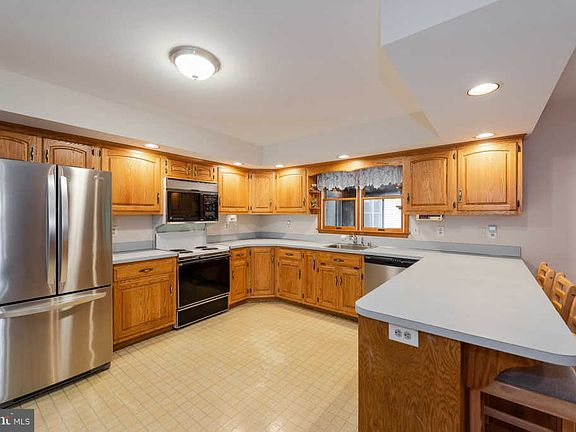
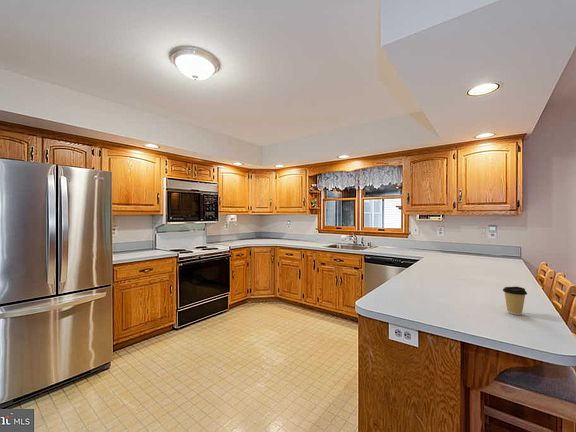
+ coffee cup [502,286,528,316]
